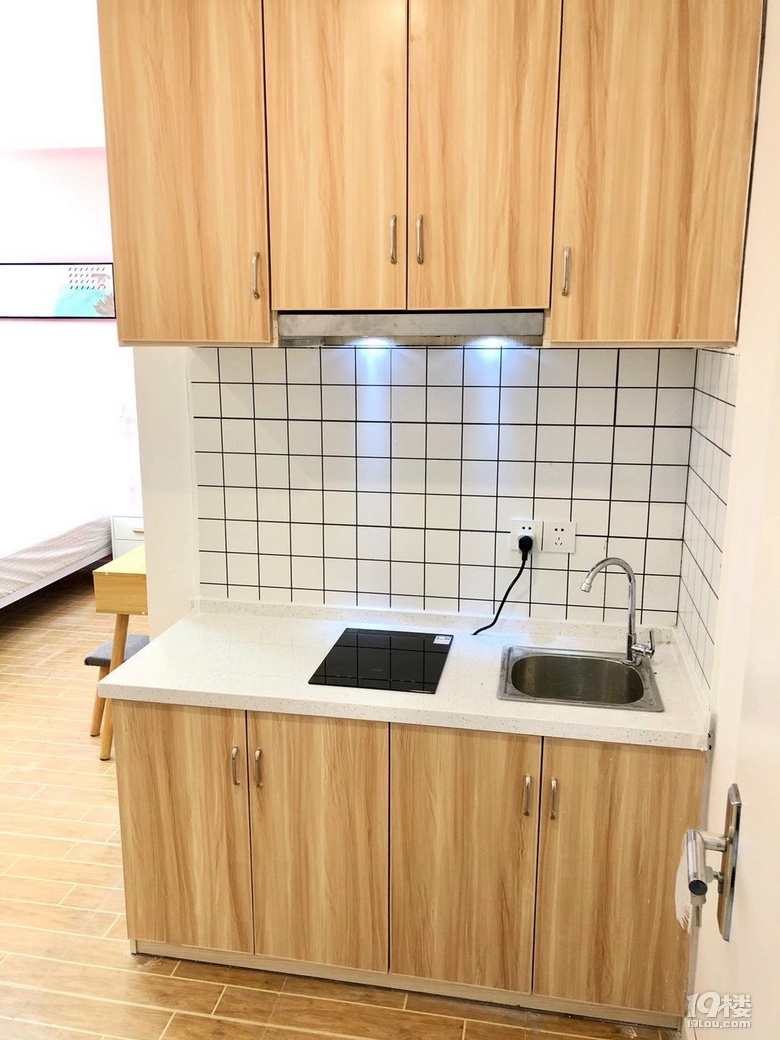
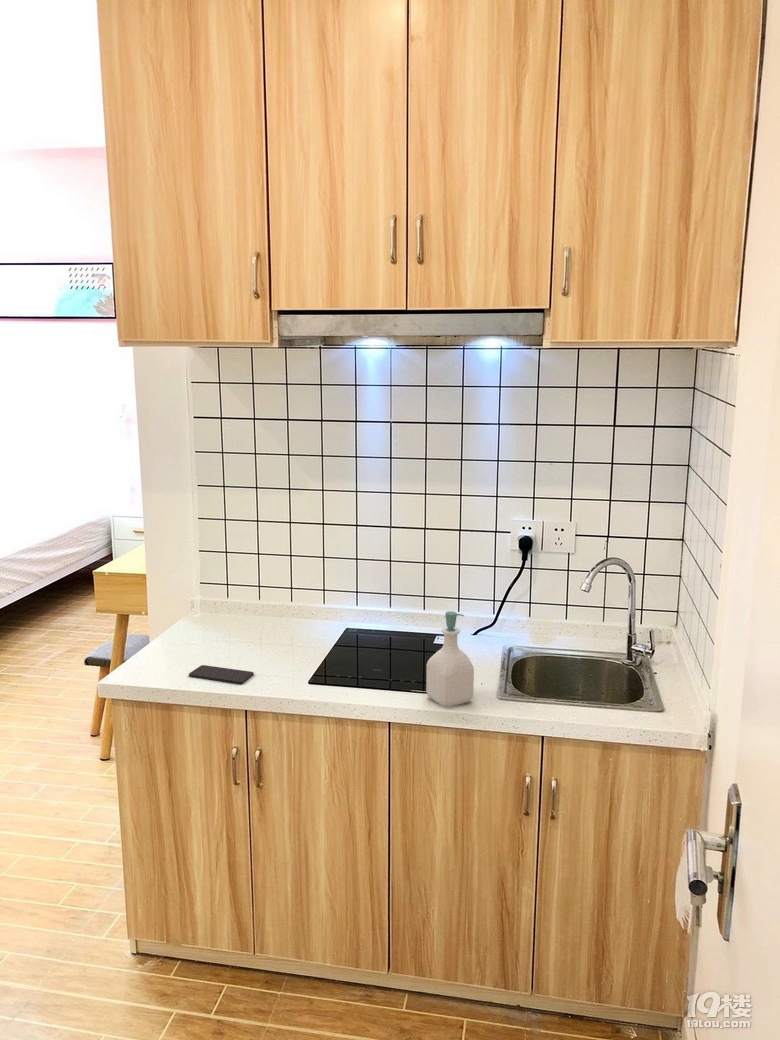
+ soap bottle [425,610,475,708]
+ smartphone [188,664,255,685]
